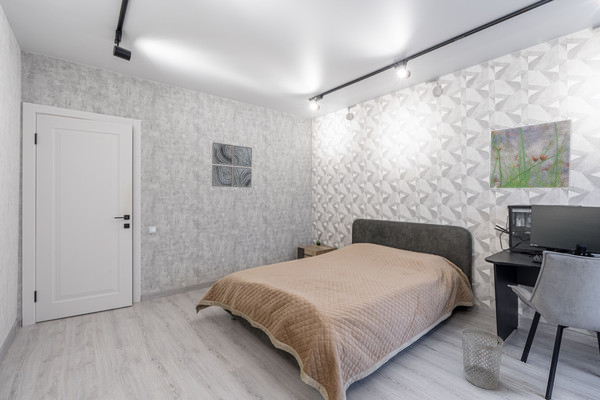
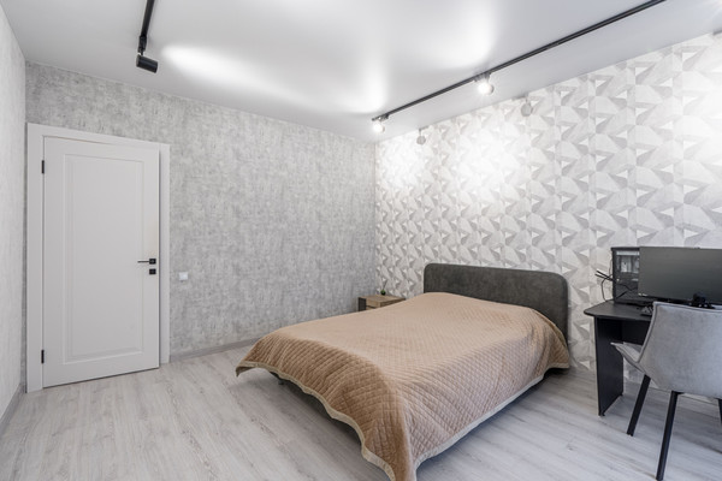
- wall art [211,141,253,189]
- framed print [488,118,573,190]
- wastebasket [460,327,504,390]
